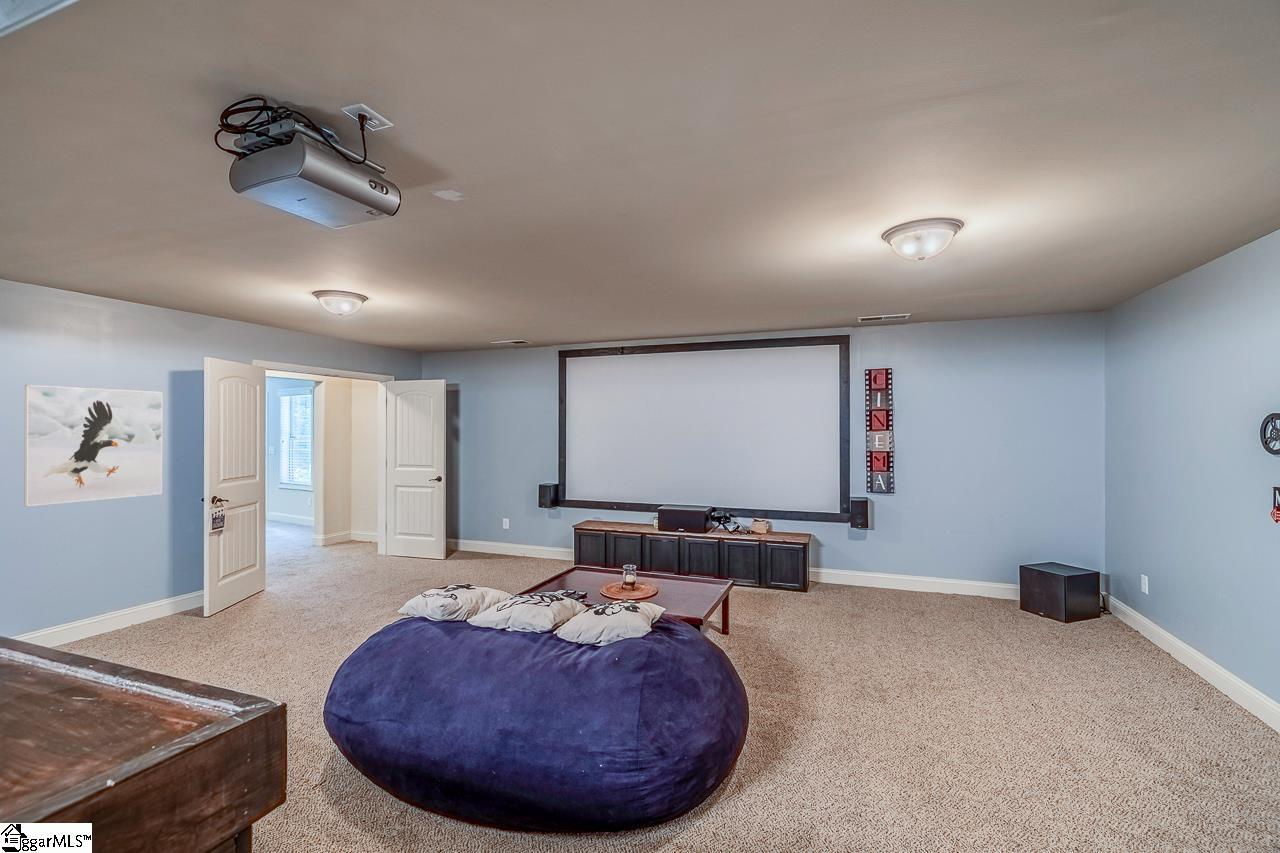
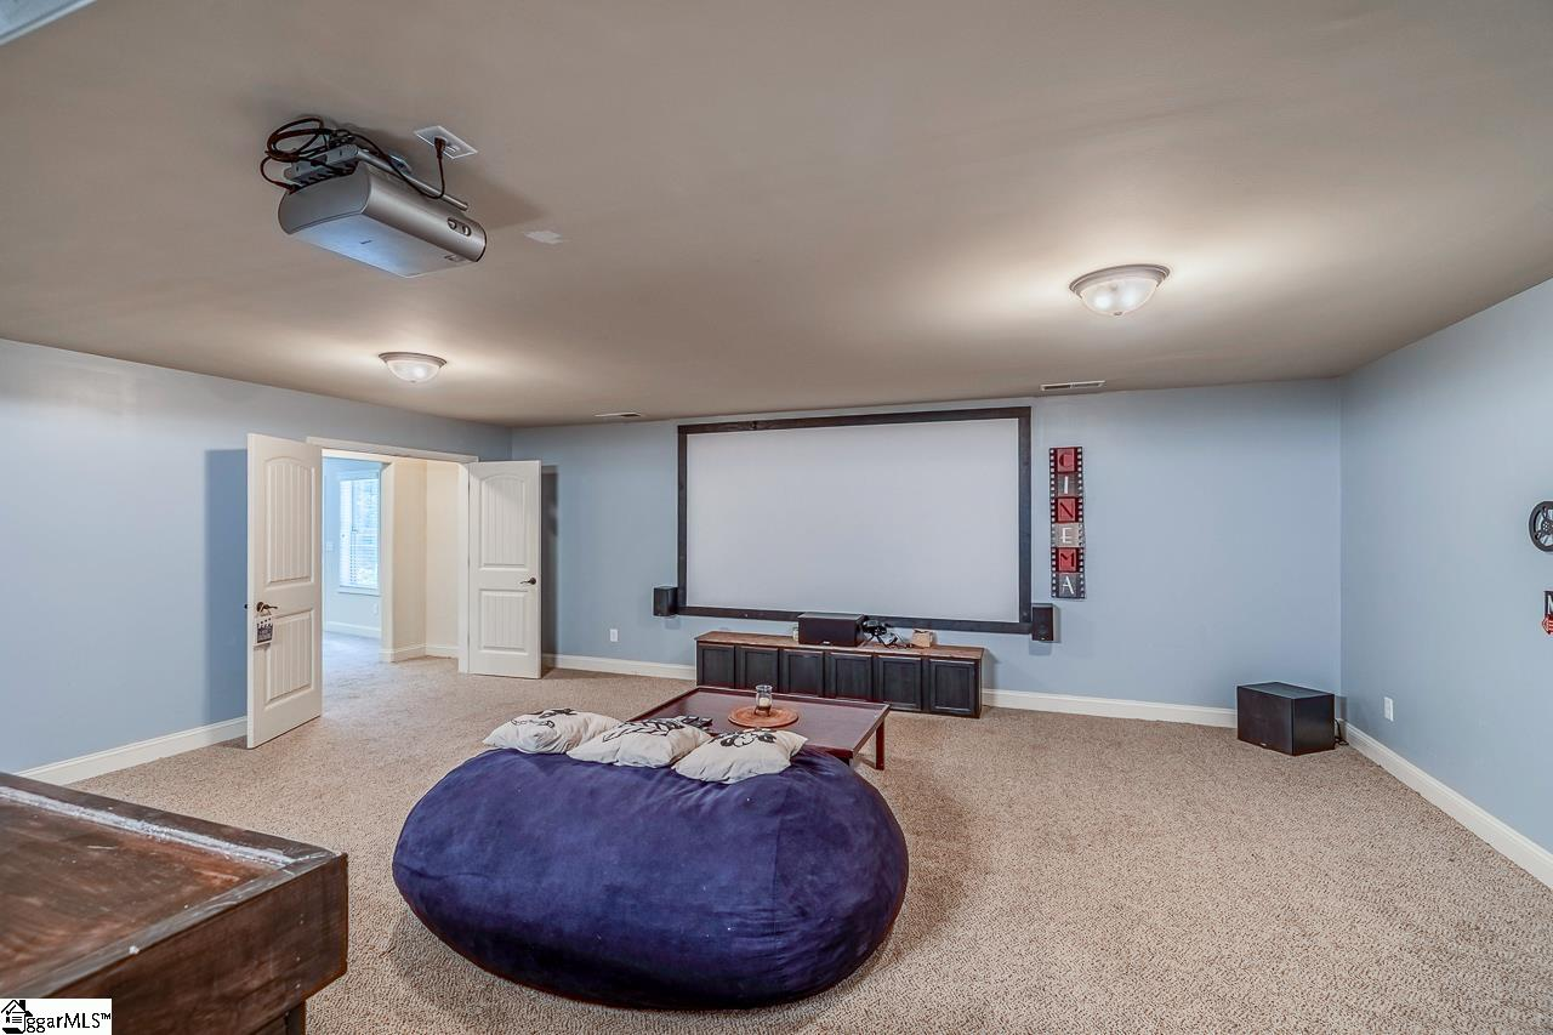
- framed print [23,384,163,507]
